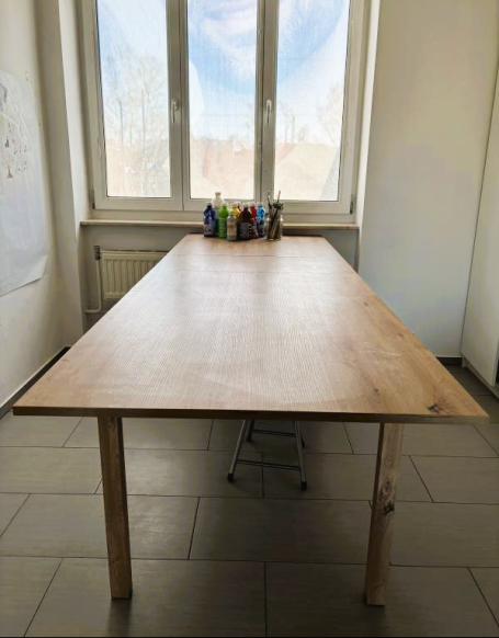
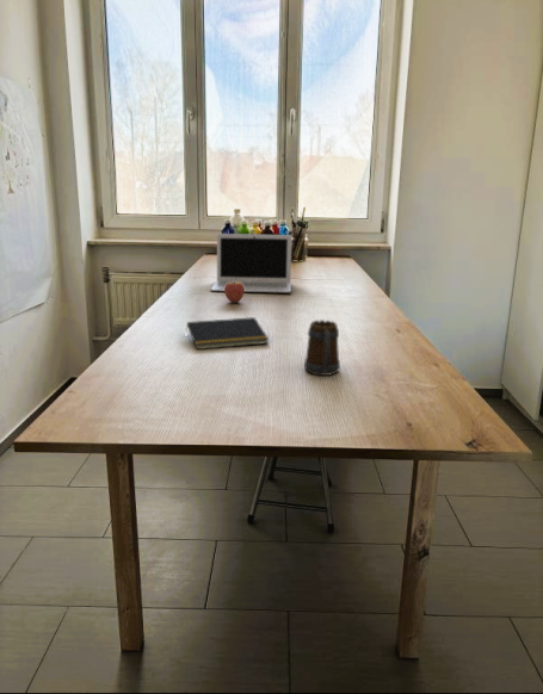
+ laptop [209,233,292,293]
+ mug [303,318,341,377]
+ notepad [185,316,270,351]
+ fruit [223,280,245,304]
